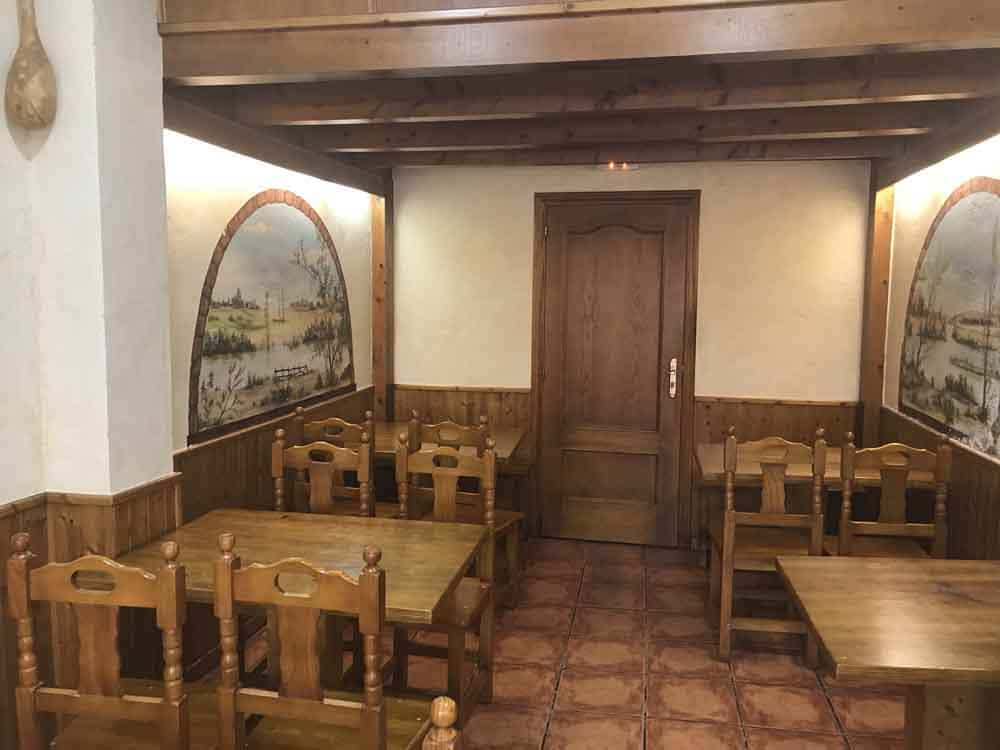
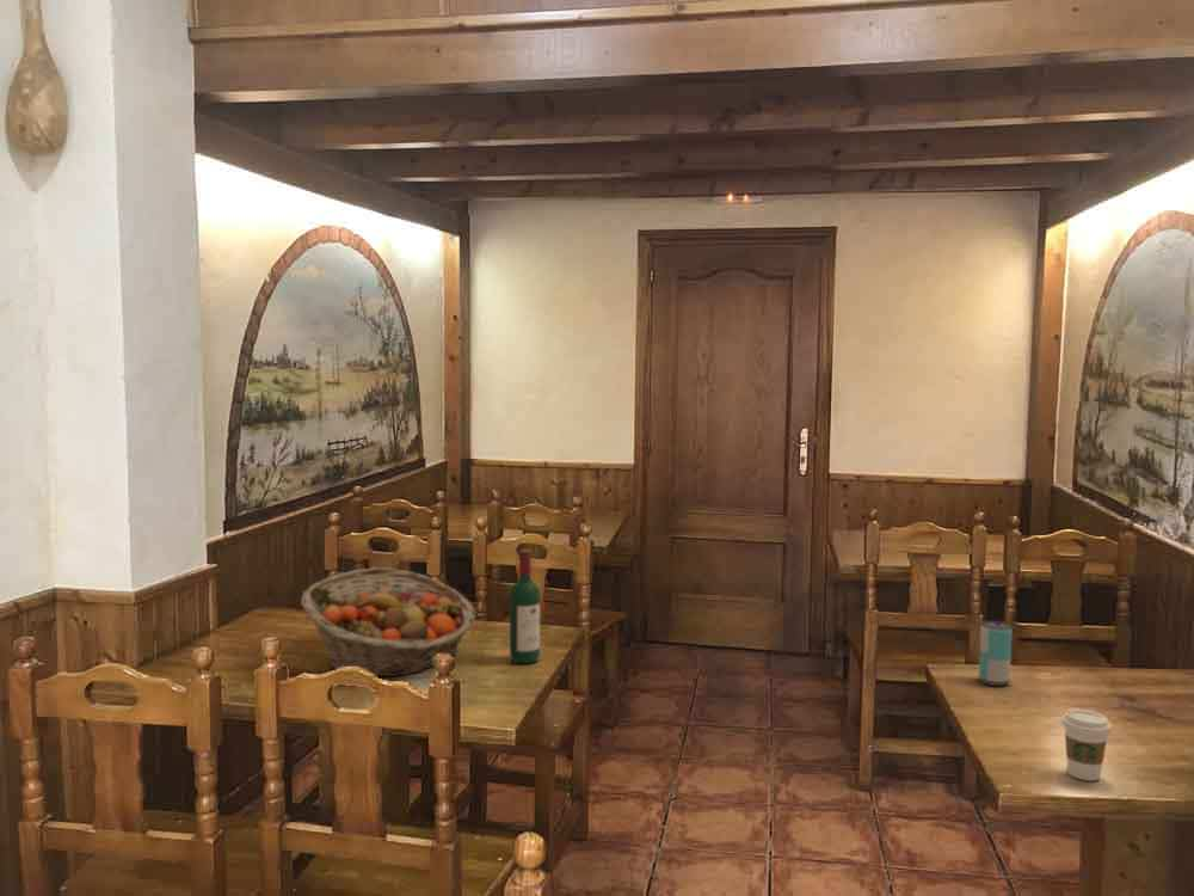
+ coffee cup [1060,708,1113,781]
+ wine bottle [509,548,541,664]
+ fruit basket [300,566,476,677]
+ beverage can [978,620,1014,687]
